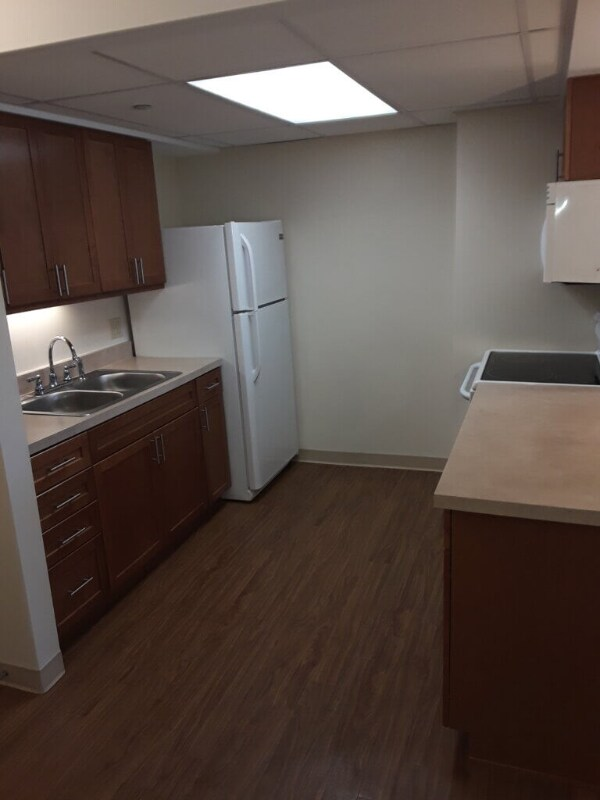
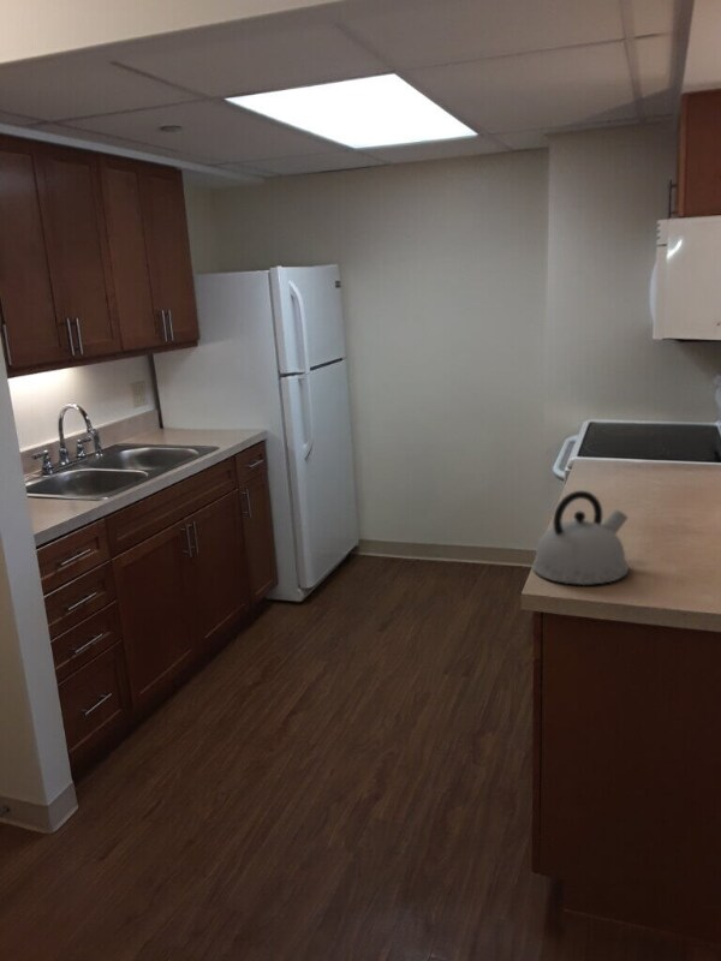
+ kettle [531,490,630,586]
